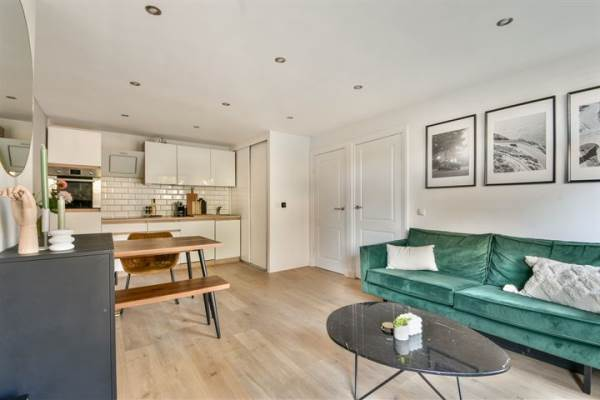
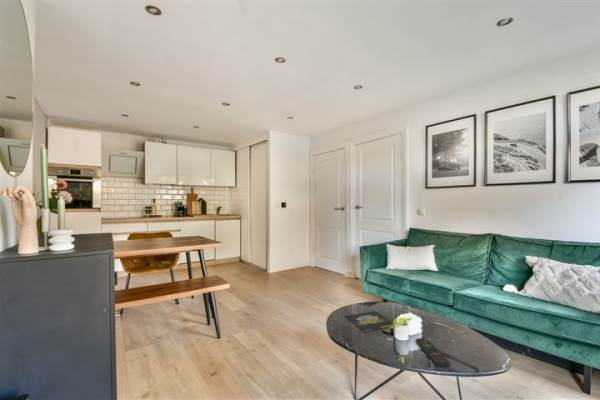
+ remote control [415,337,451,368]
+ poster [344,310,394,334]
